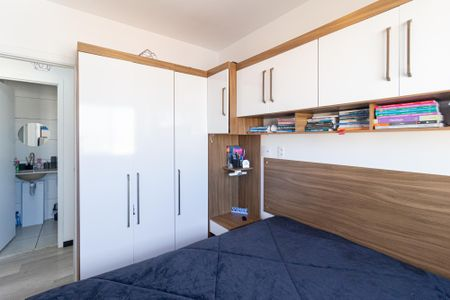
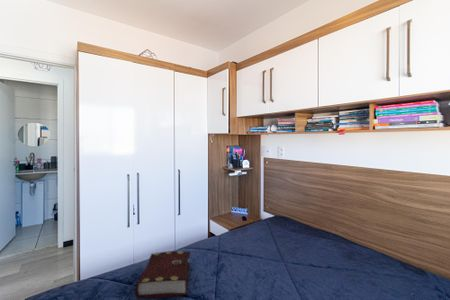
+ book [134,250,192,300]
